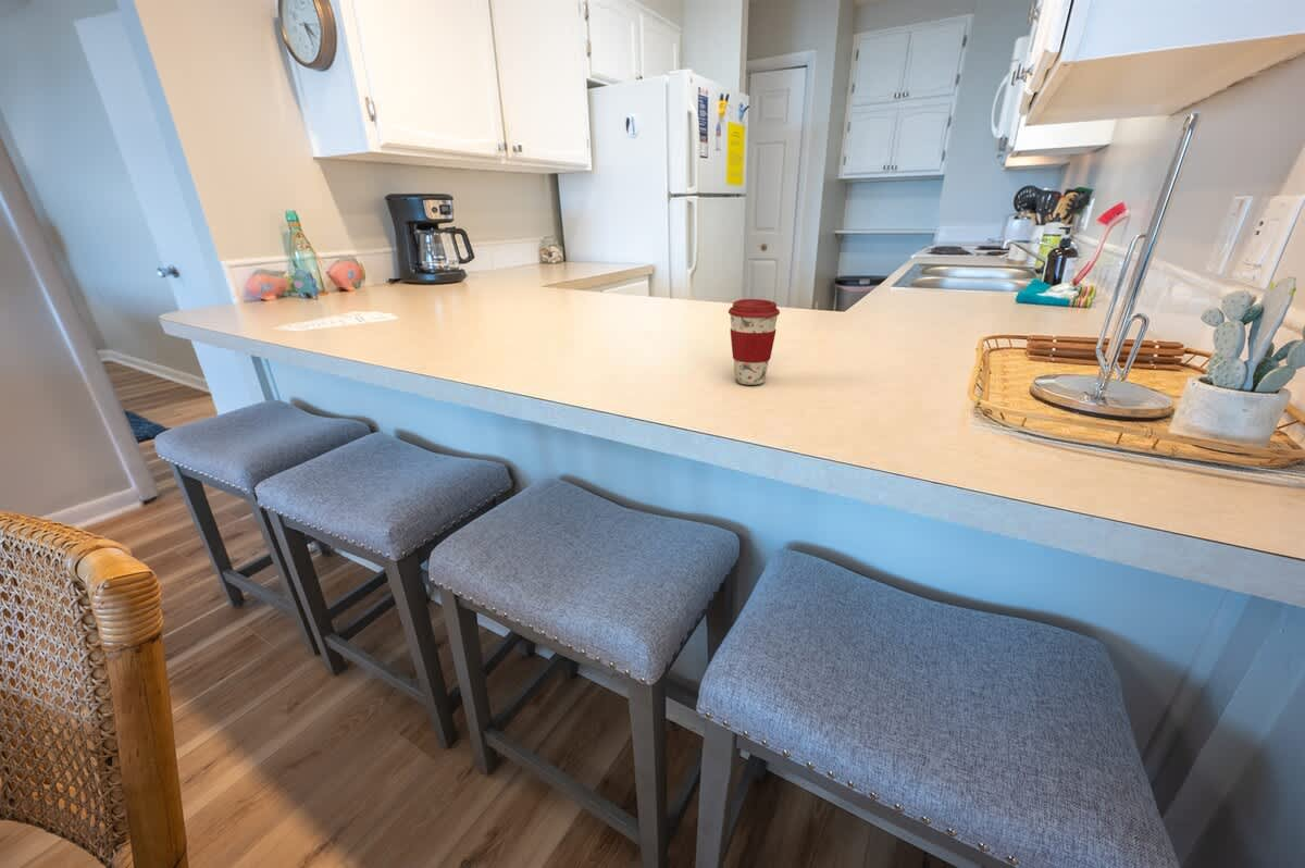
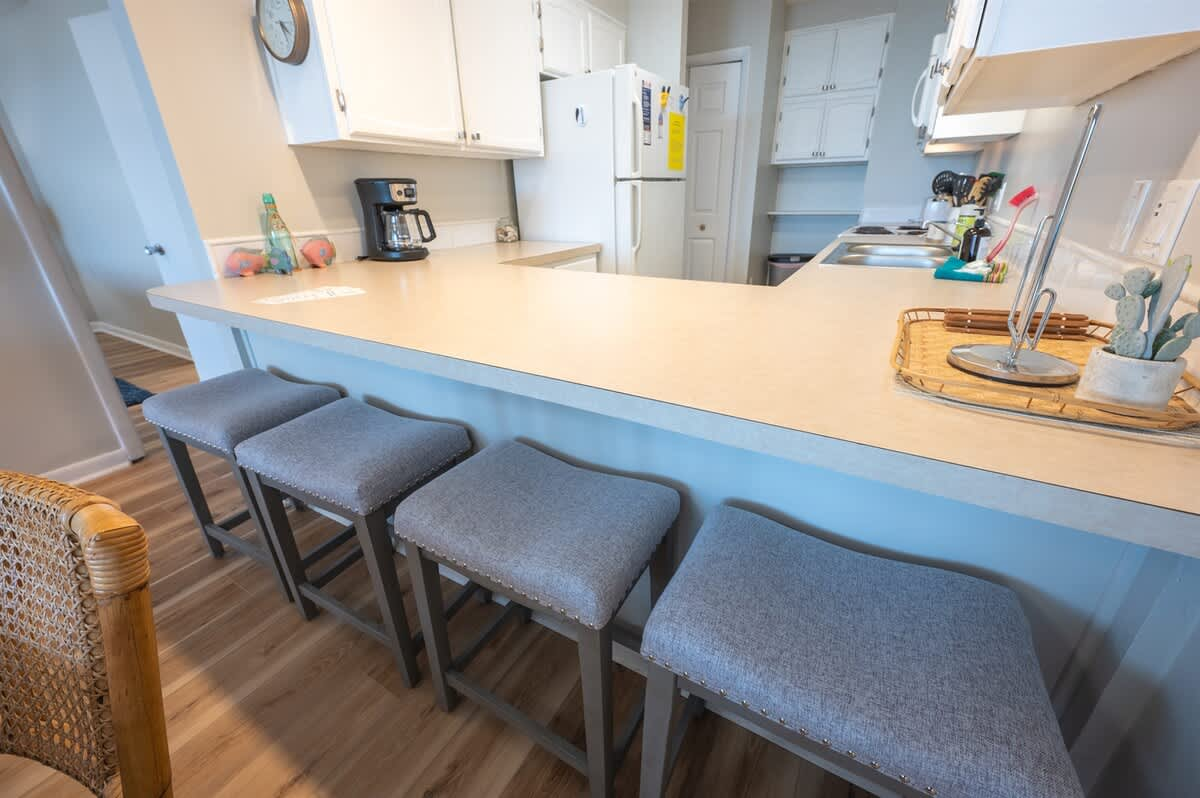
- coffee cup [728,298,781,386]
